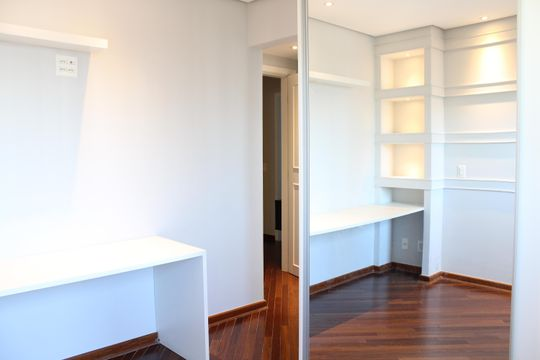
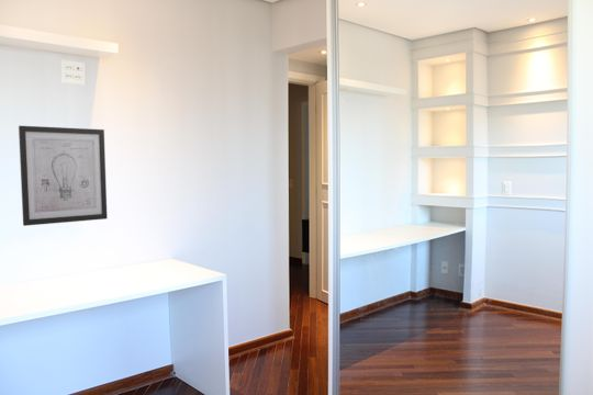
+ wall art [18,125,109,227]
